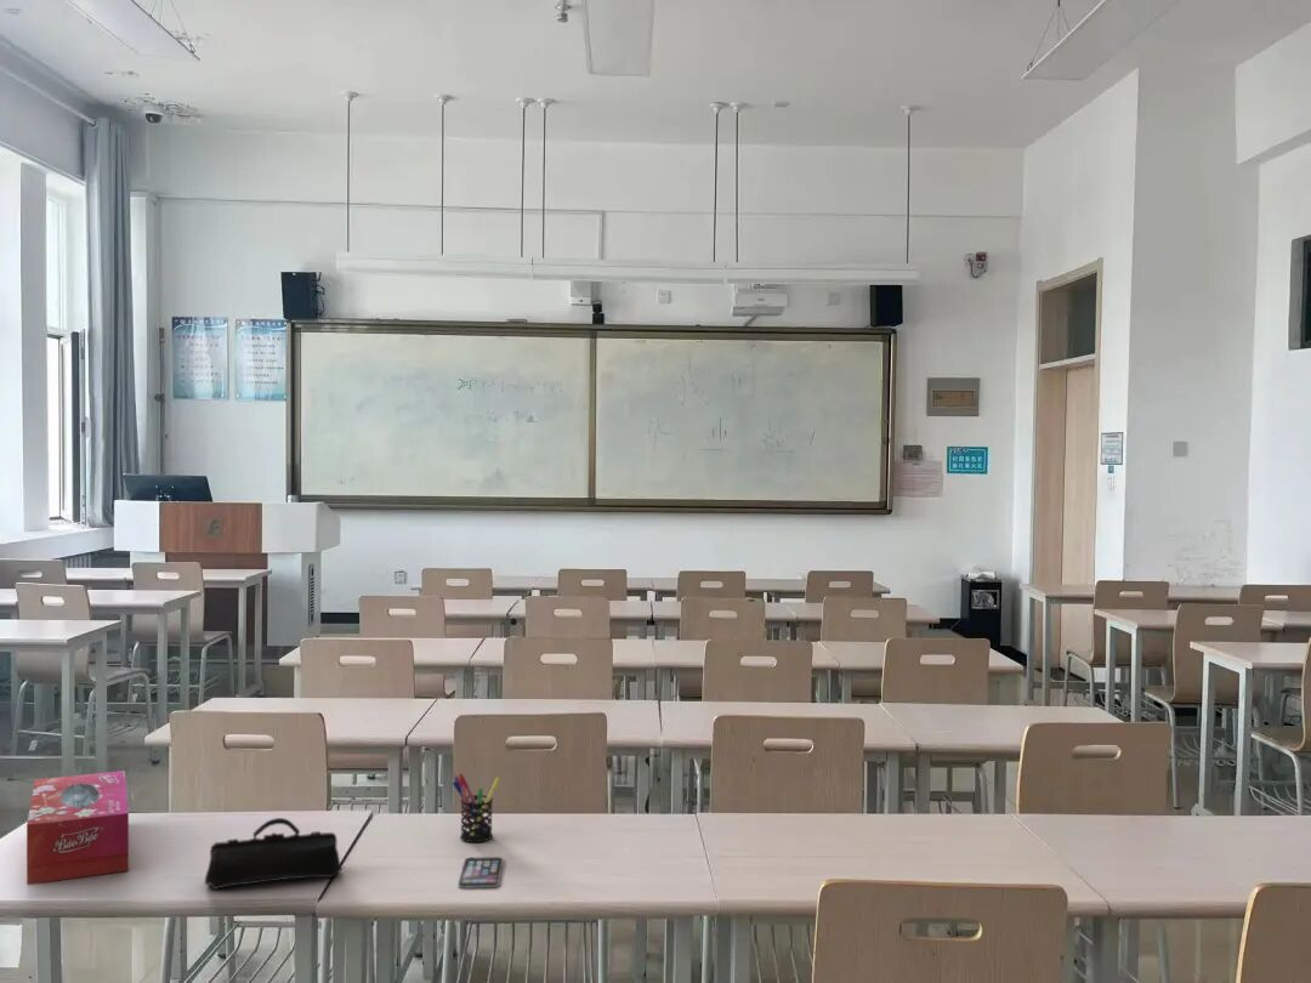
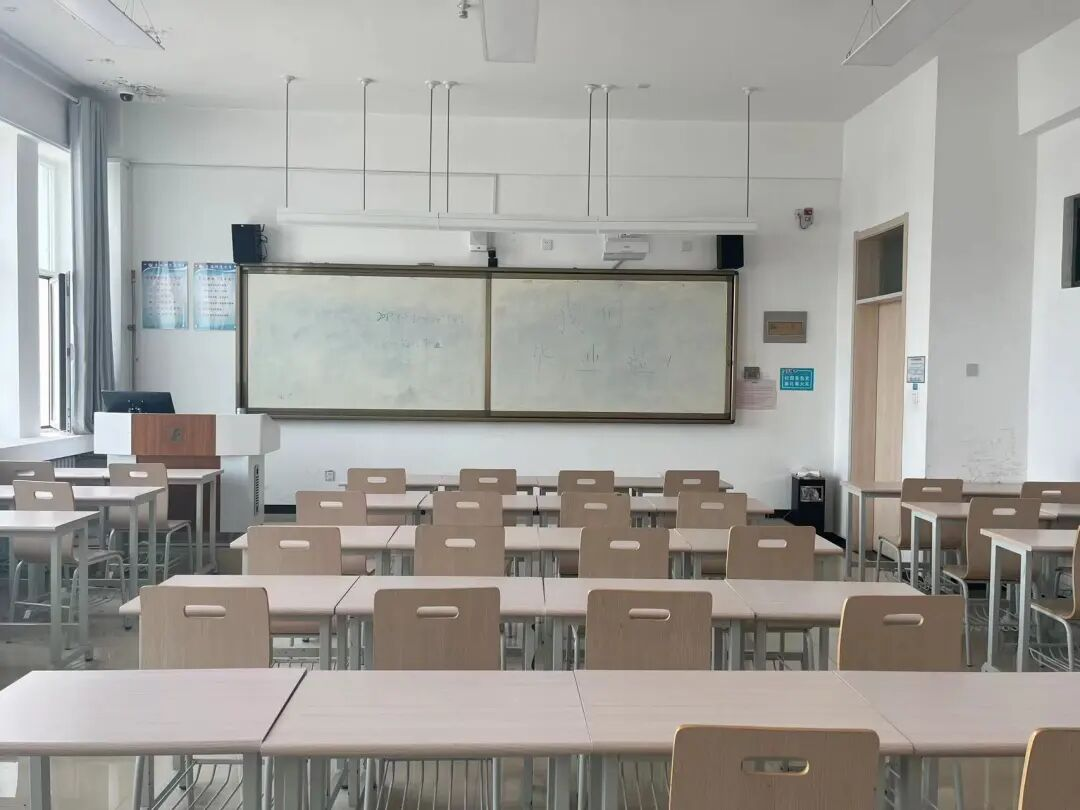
- pen holder [452,772,501,843]
- smartphone [456,856,504,888]
- tissue box [25,769,130,886]
- pencil case [204,817,342,891]
